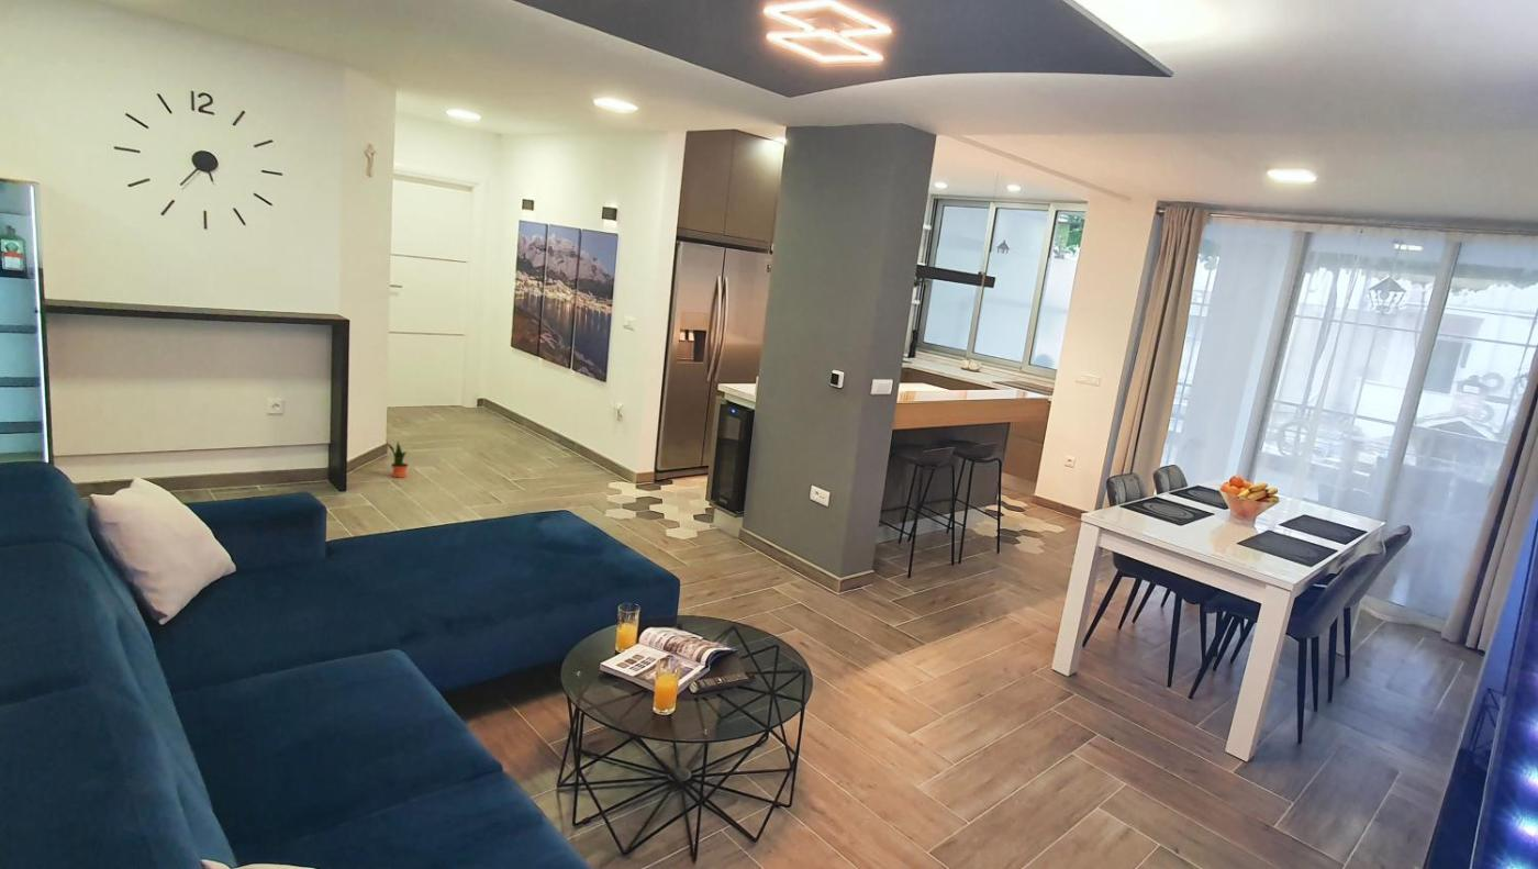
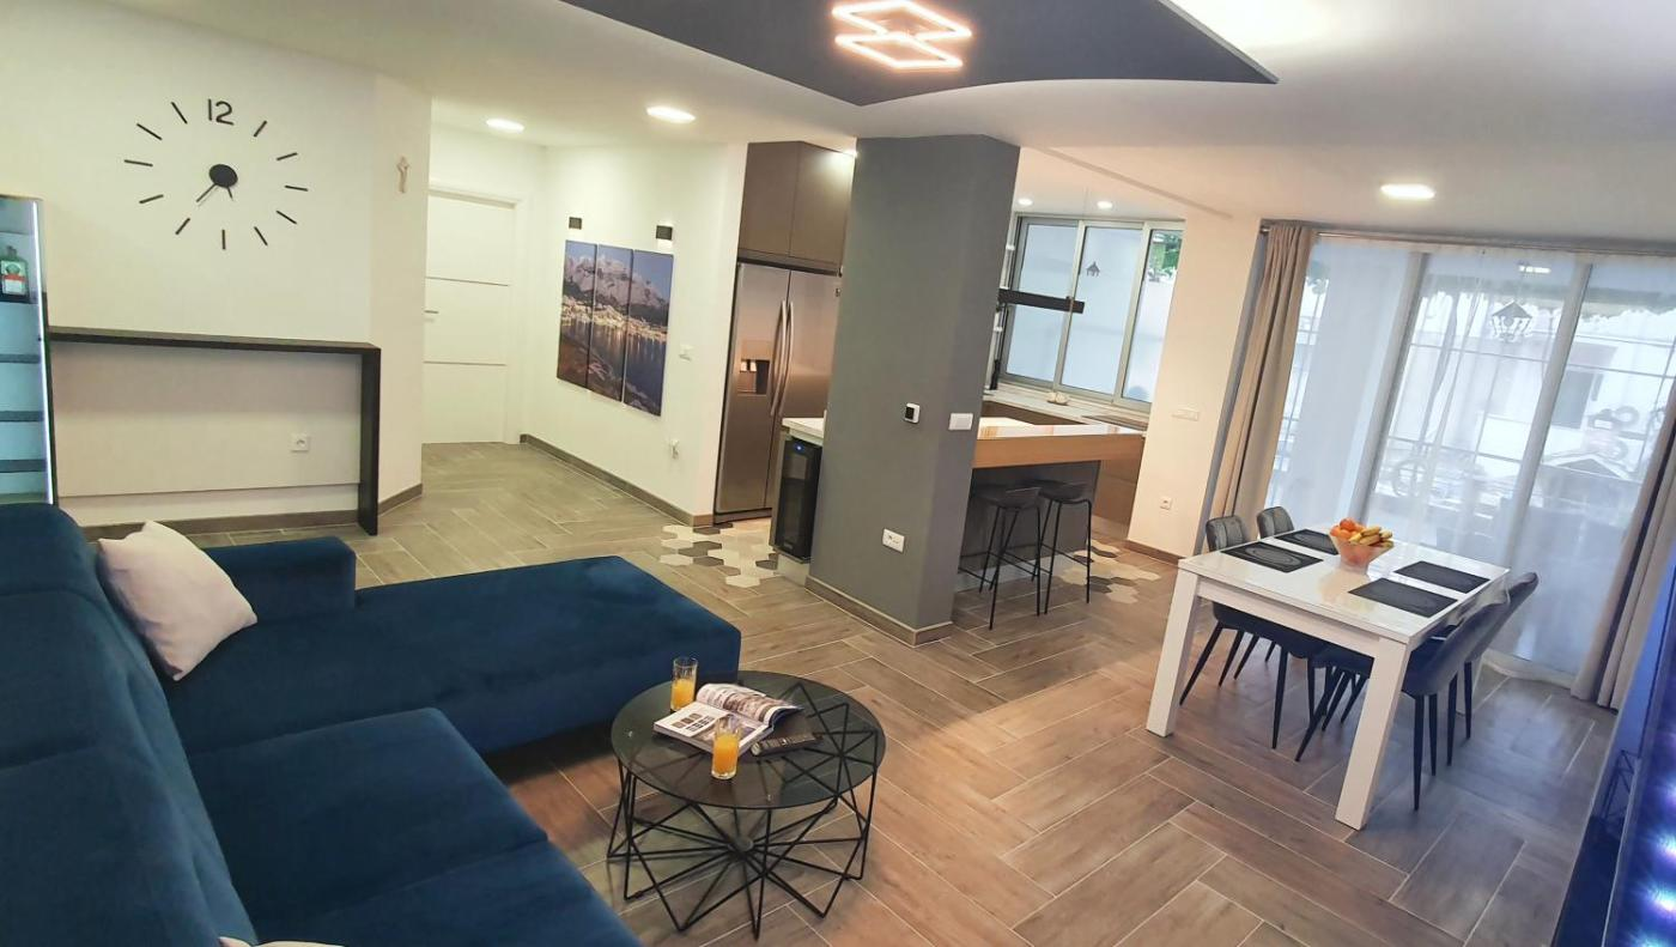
- potted plant [386,441,410,479]
